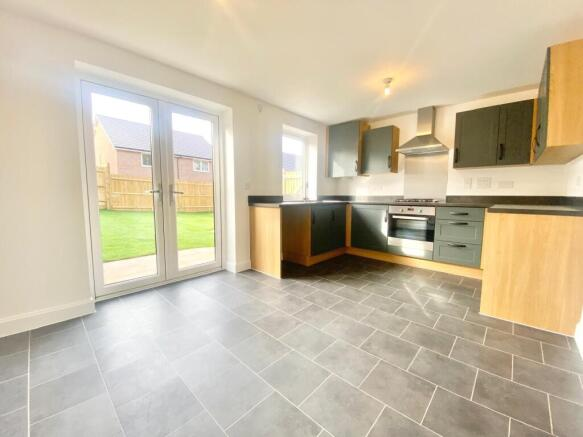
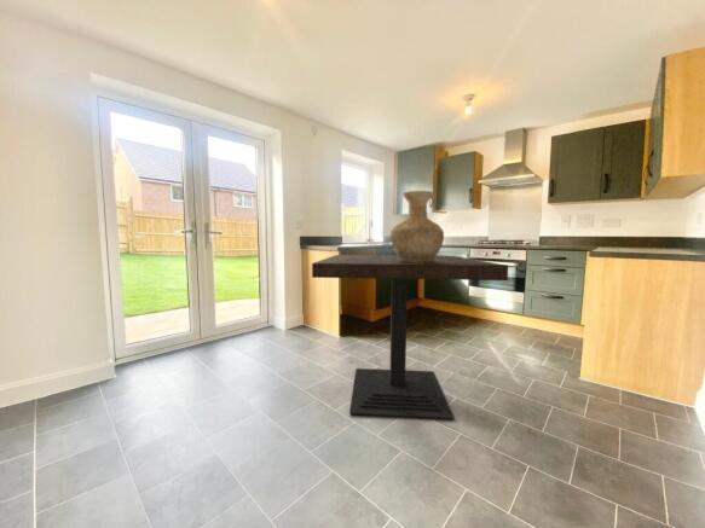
+ vase [389,190,445,263]
+ dining table [311,254,509,420]
